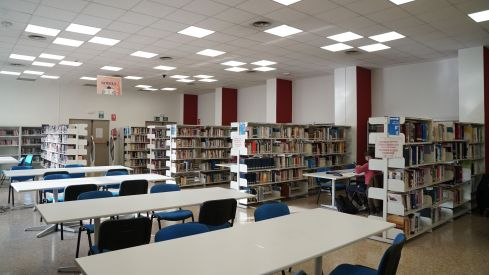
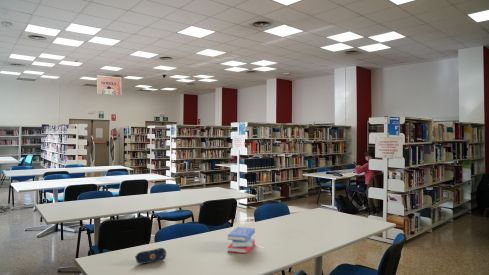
+ pencil case [134,247,167,265]
+ book [226,226,256,254]
